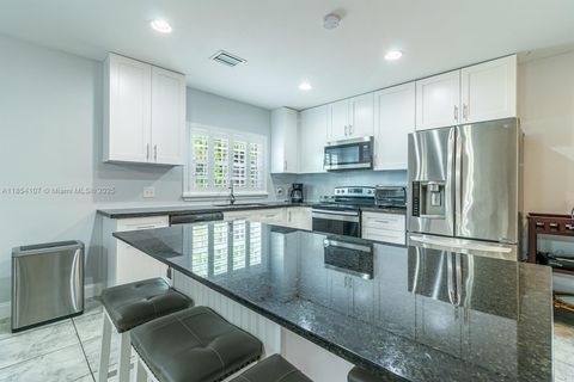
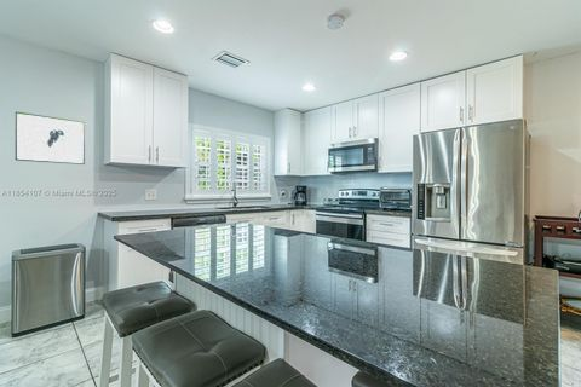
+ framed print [15,110,86,166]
